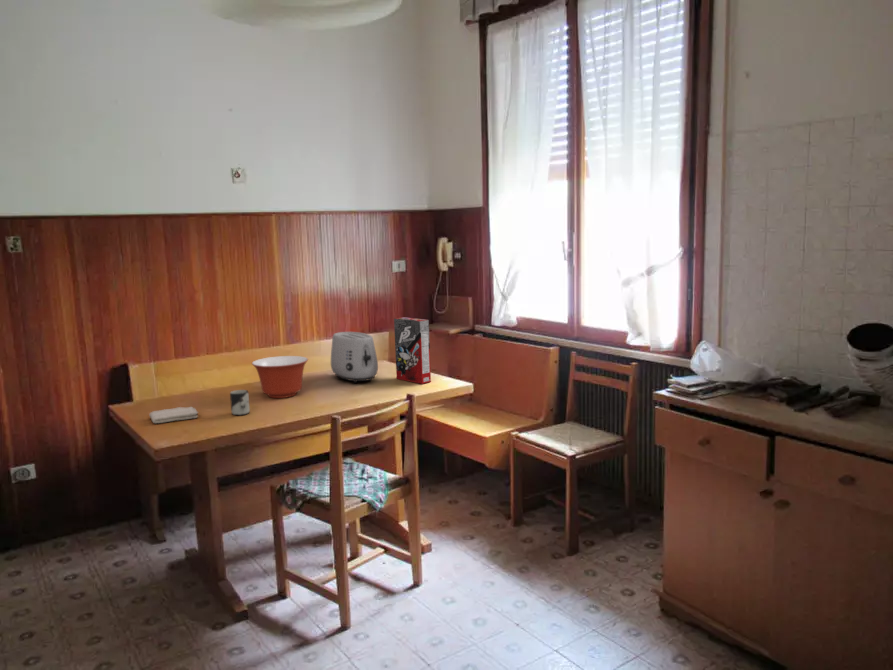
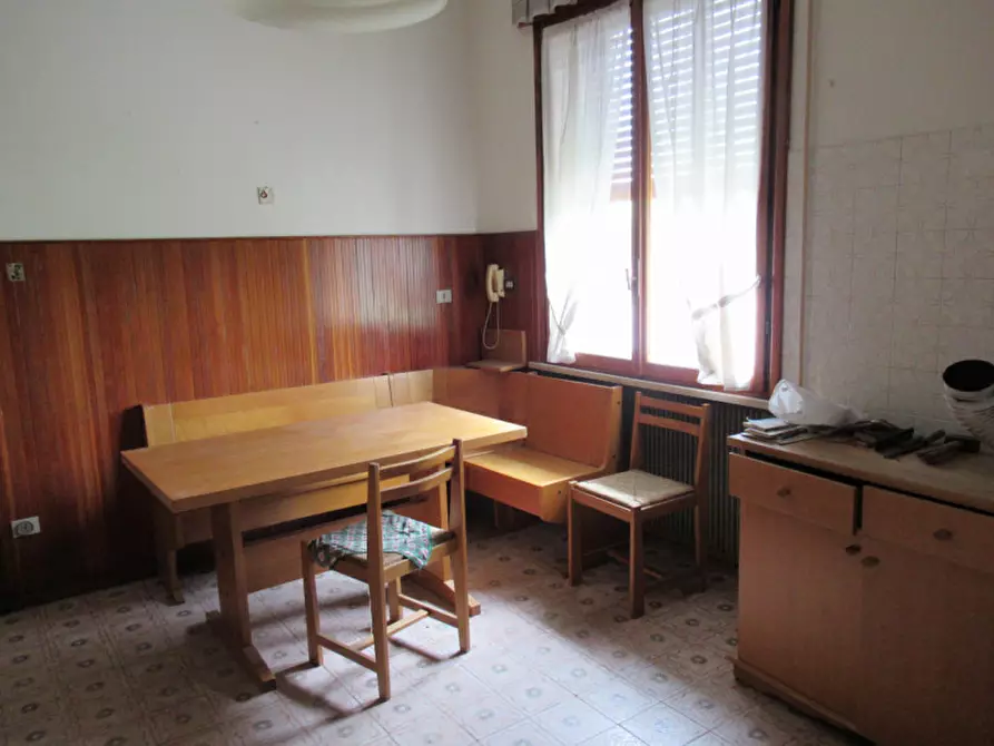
- cereal box [393,316,432,385]
- toaster [330,331,379,384]
- mixing bowl [251,355,309,399]
- cup [229,389,251,416]
- washcloth [148,406,200,424]
